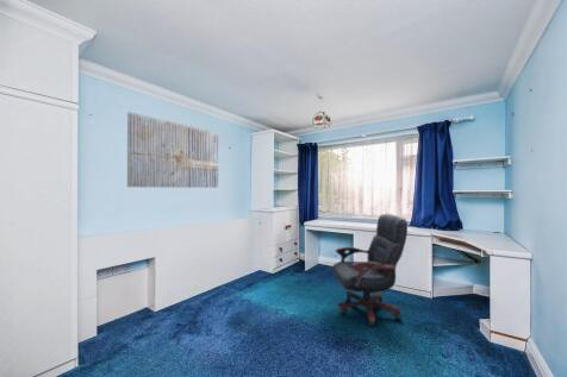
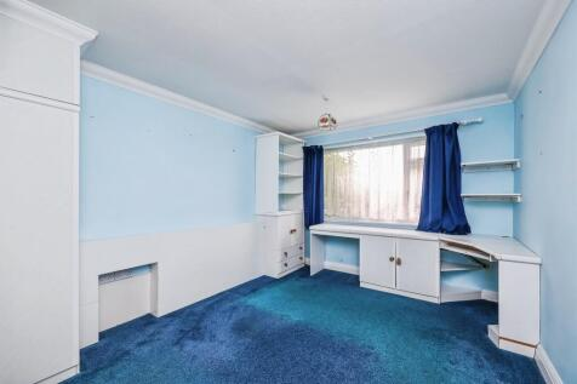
- wall art [126,111,219,189]
- office chair [331,213,409,327]
